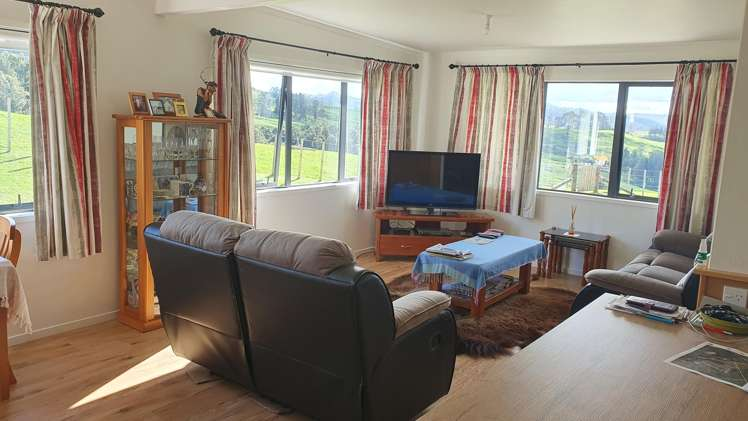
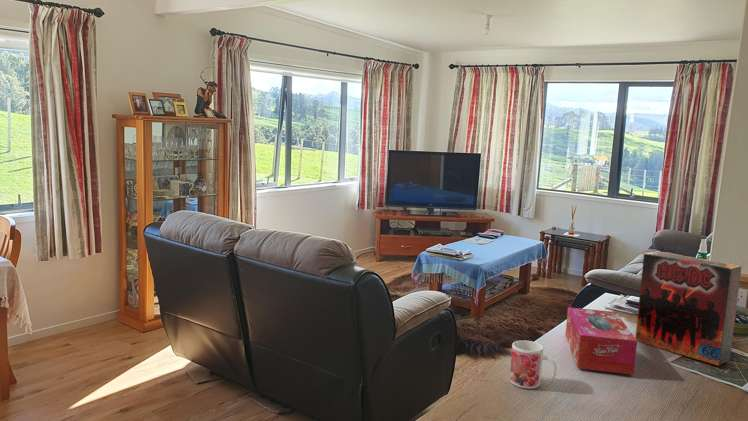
+ mug [509,340,558,390]
+ board game [634,250,742,367]
+ tissue box [565,306,638,376]
